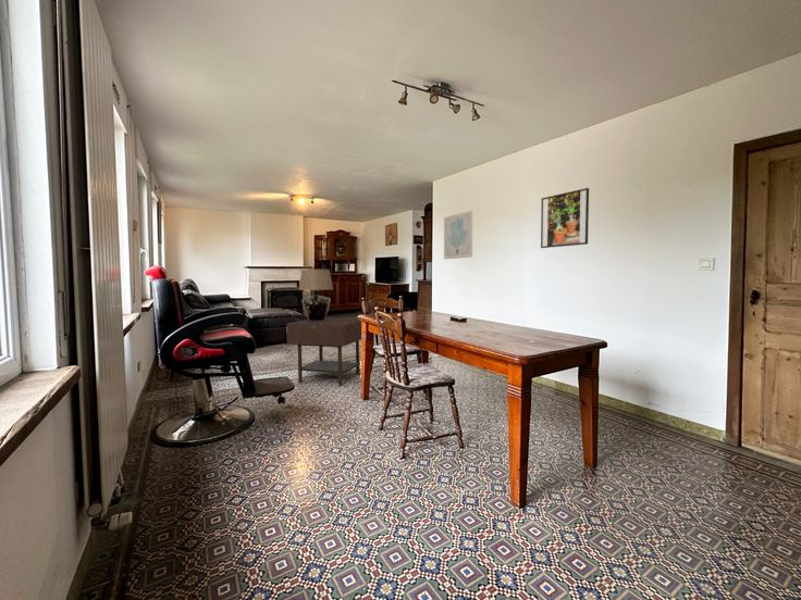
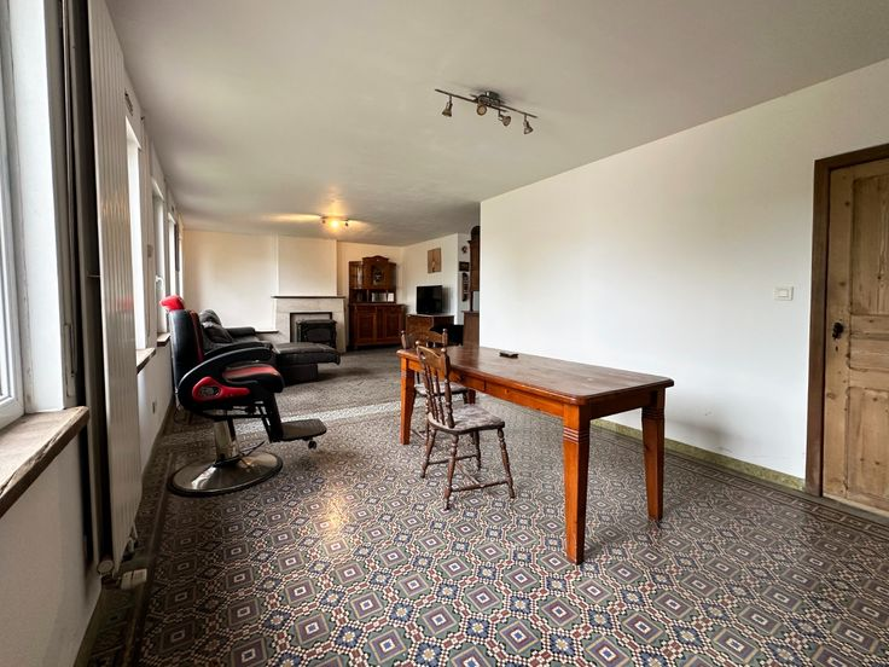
- side table [286,316,362,387]
- wall art [443,210,473,260]
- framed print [540,187,590,249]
- table lamp [297,268,334,321]
